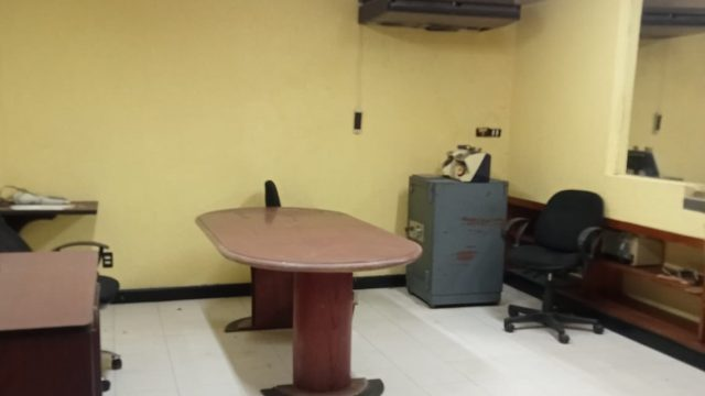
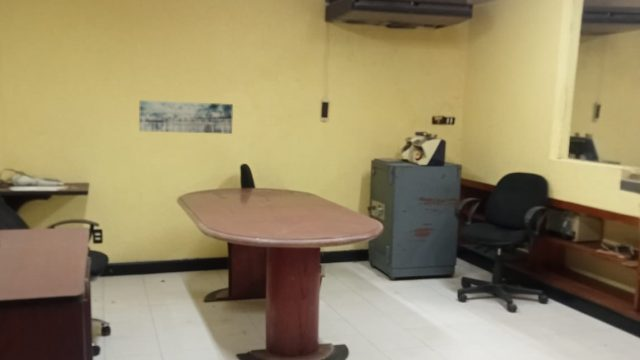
+ wall art [138,99,234,135]
